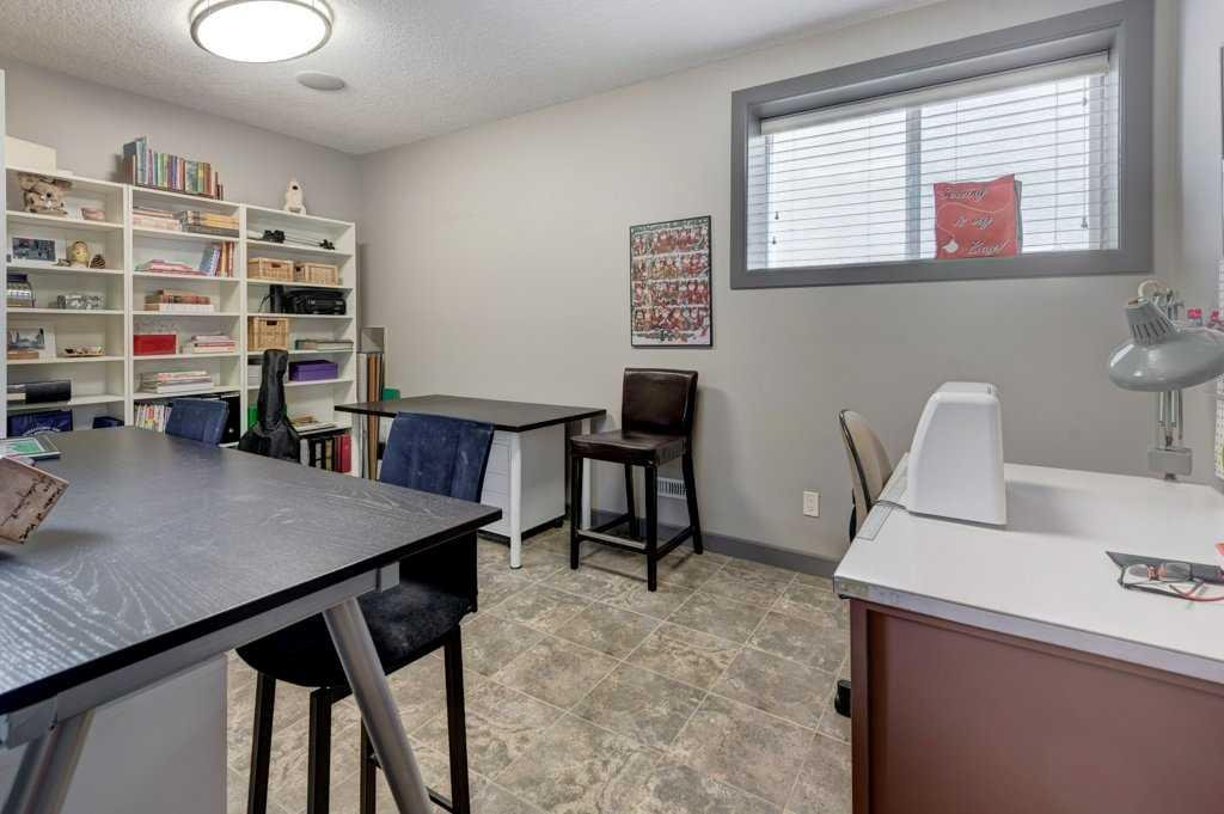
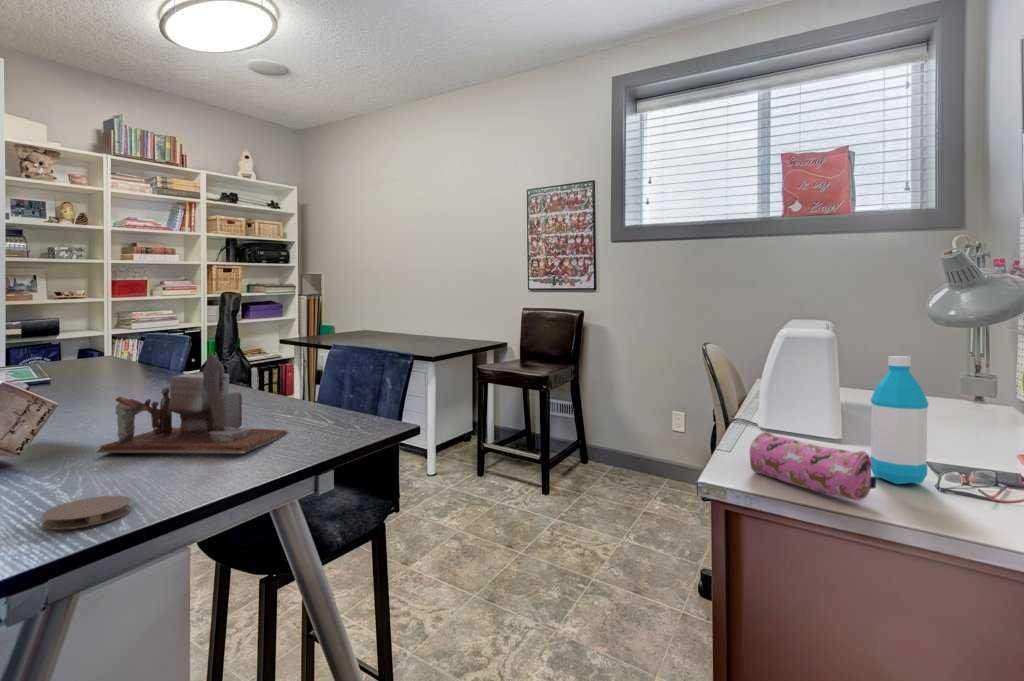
+ desk organizer [95,352,289,454]
+ water bottle [870,355,930,485]
+ pencil case [748,431,877,502]
+ coaster [41,495,132,531]
